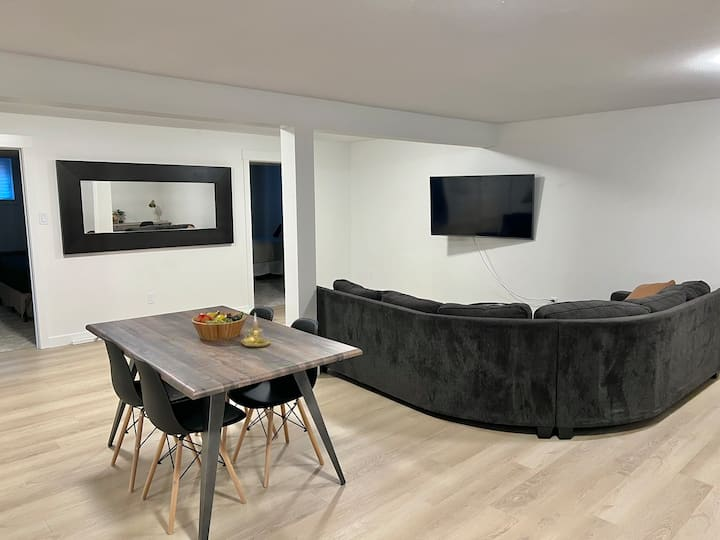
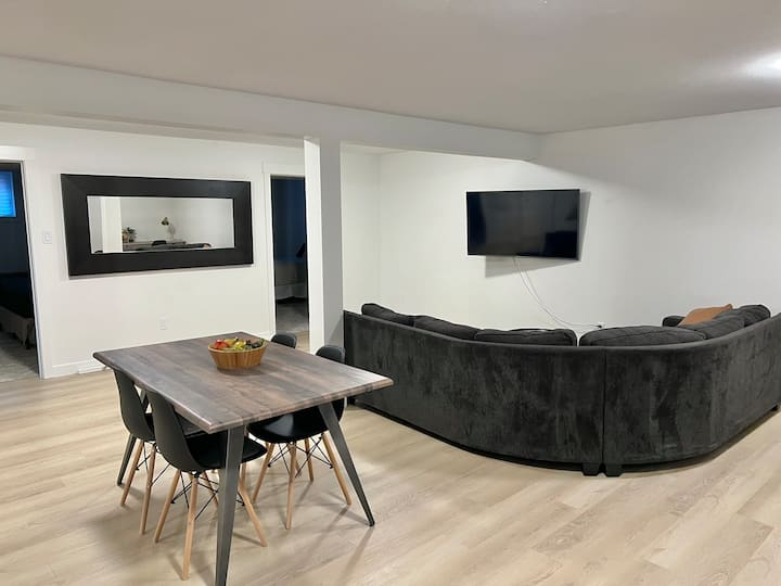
- candle holder [241,312,271,348]
